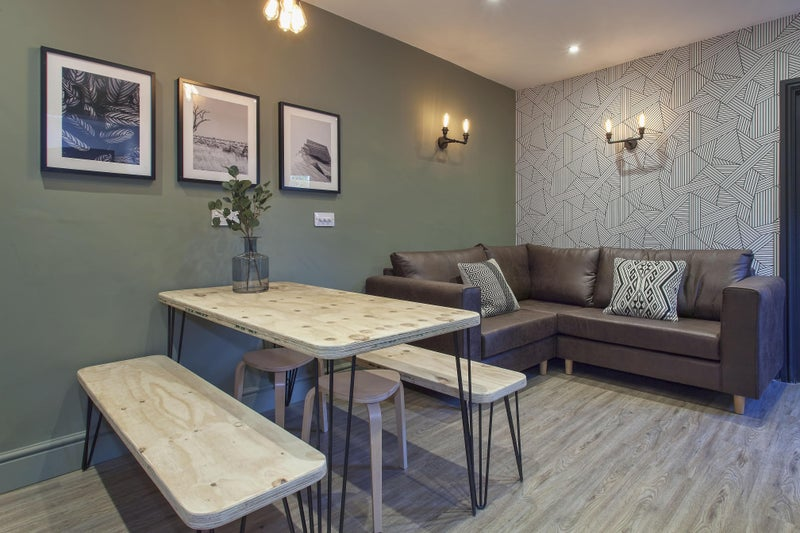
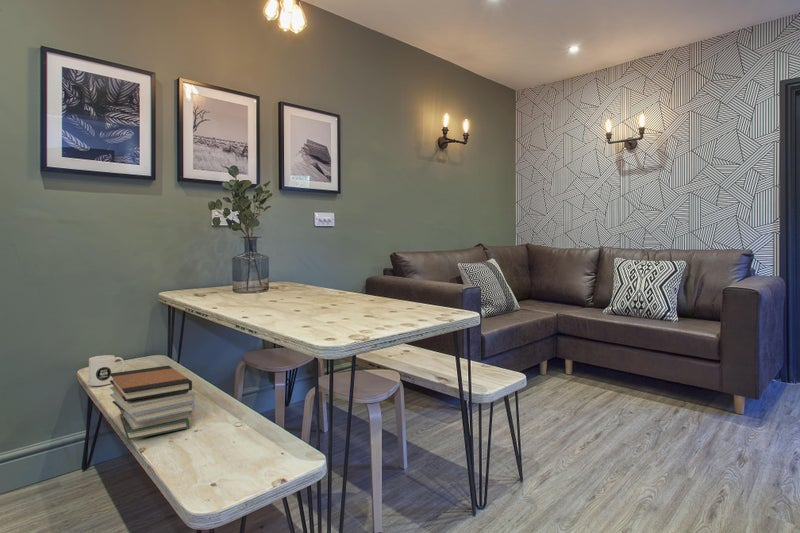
+ mug [88,354,126,387]
+ book stack [109,364,196,441]
